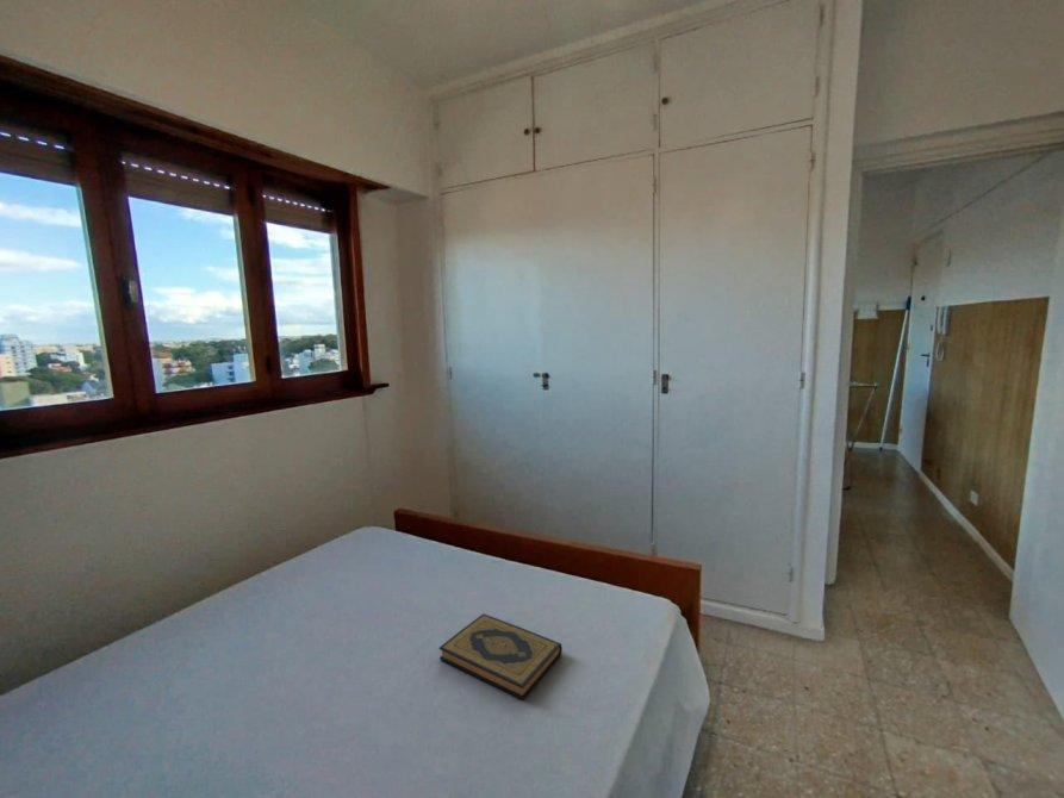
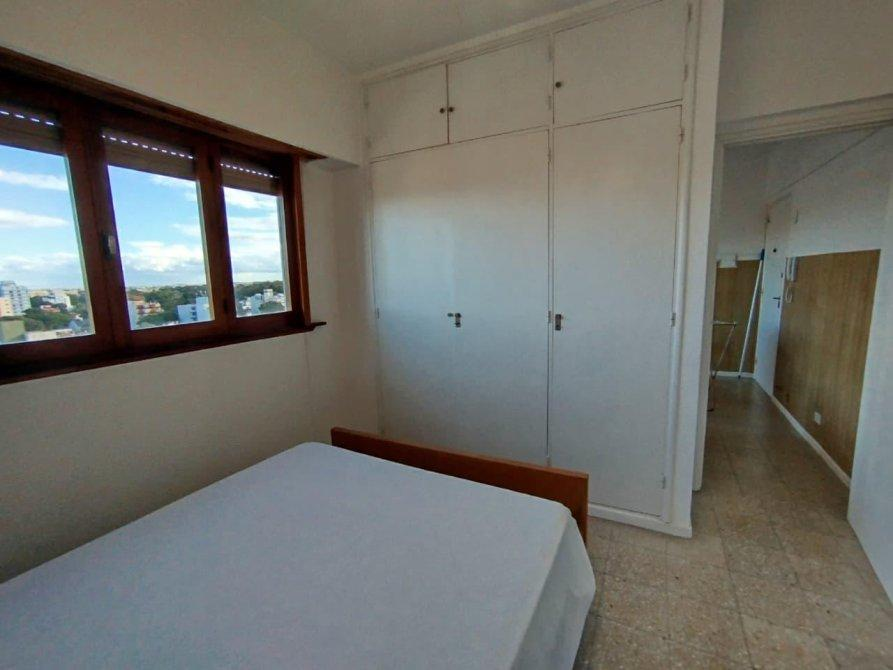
- hardback book [438,612,564,700]
